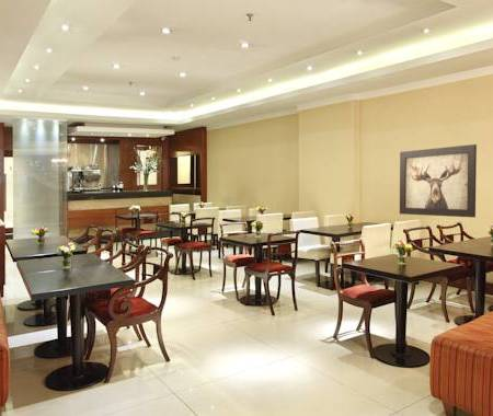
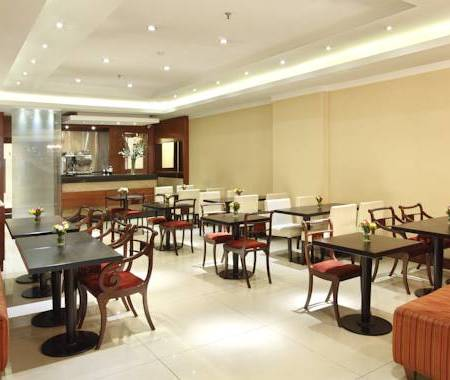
- wall art [399,143,478,219]
